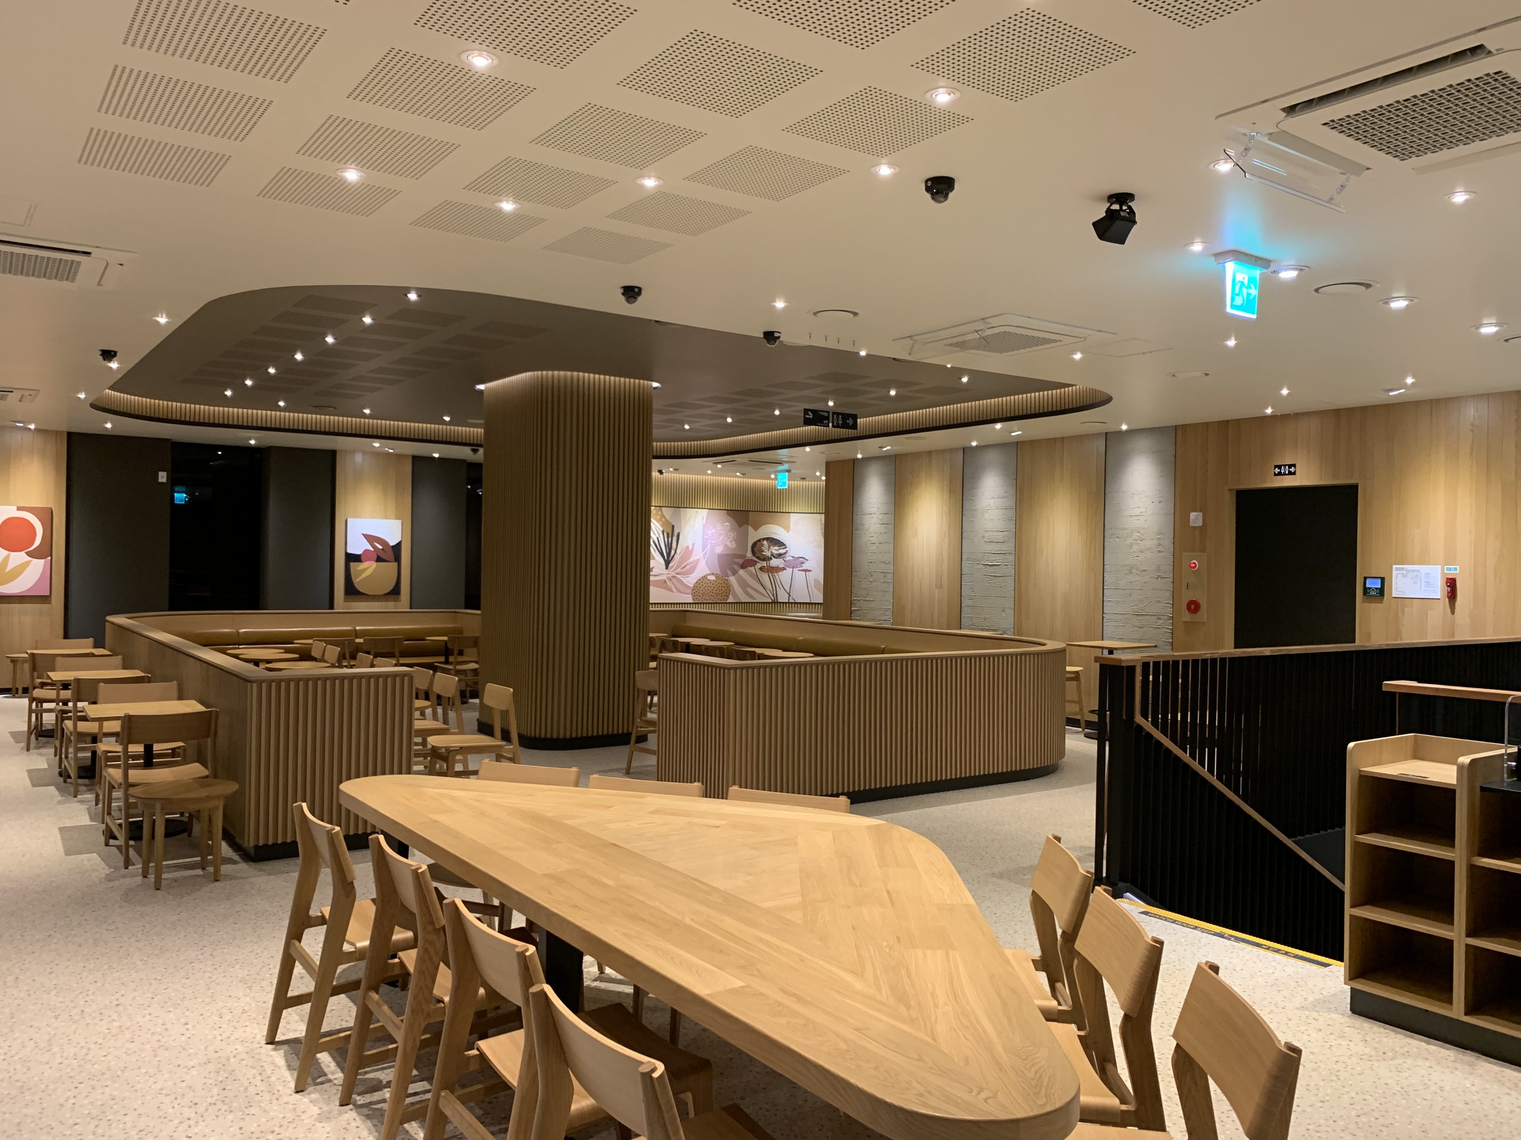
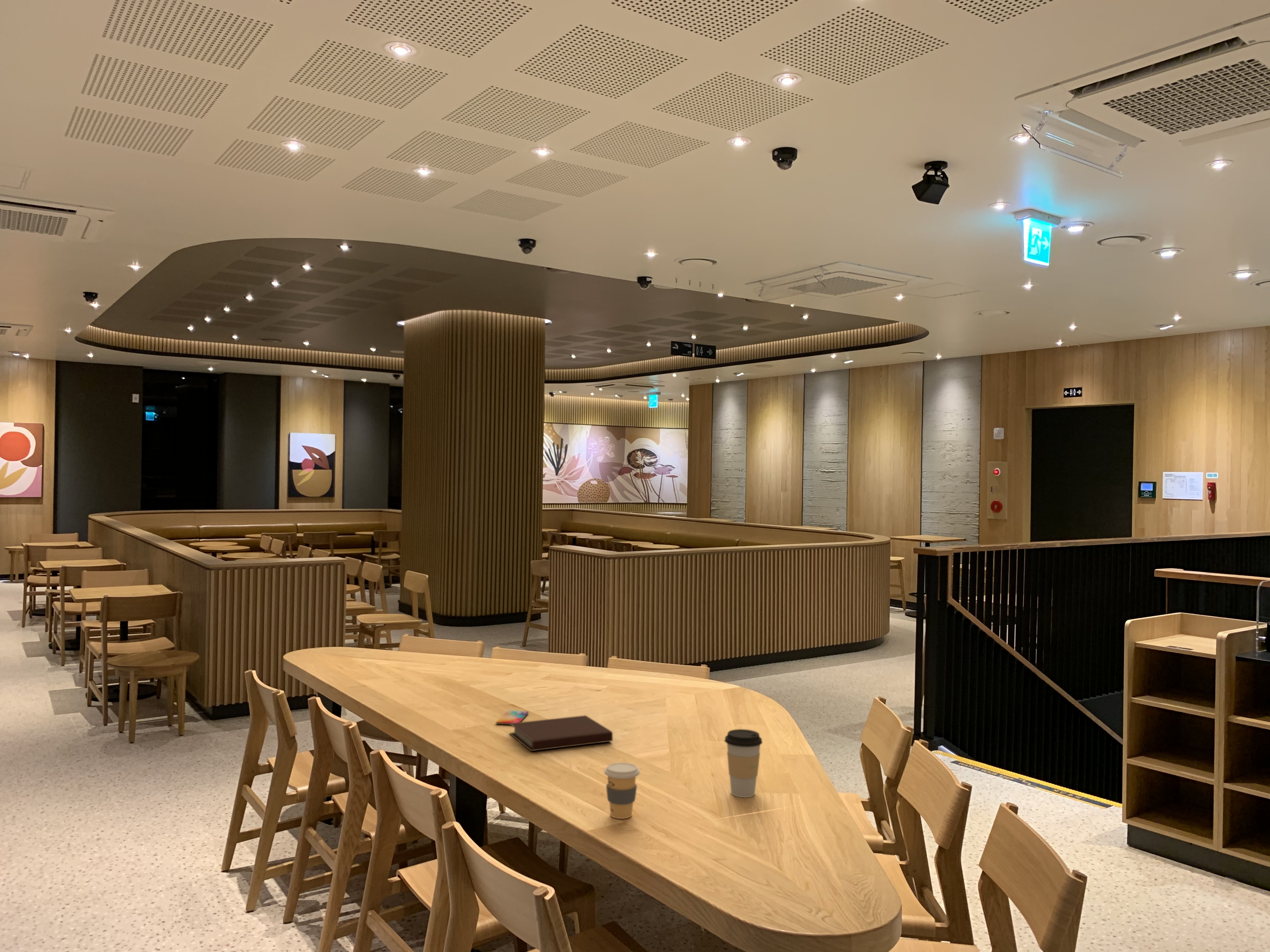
+ coffee cup [724,729,763,798]
+ notebook [509,715,613,751]
+ coffee cup [604,762,640,819]
+ smartphone [496,710,529,725]
